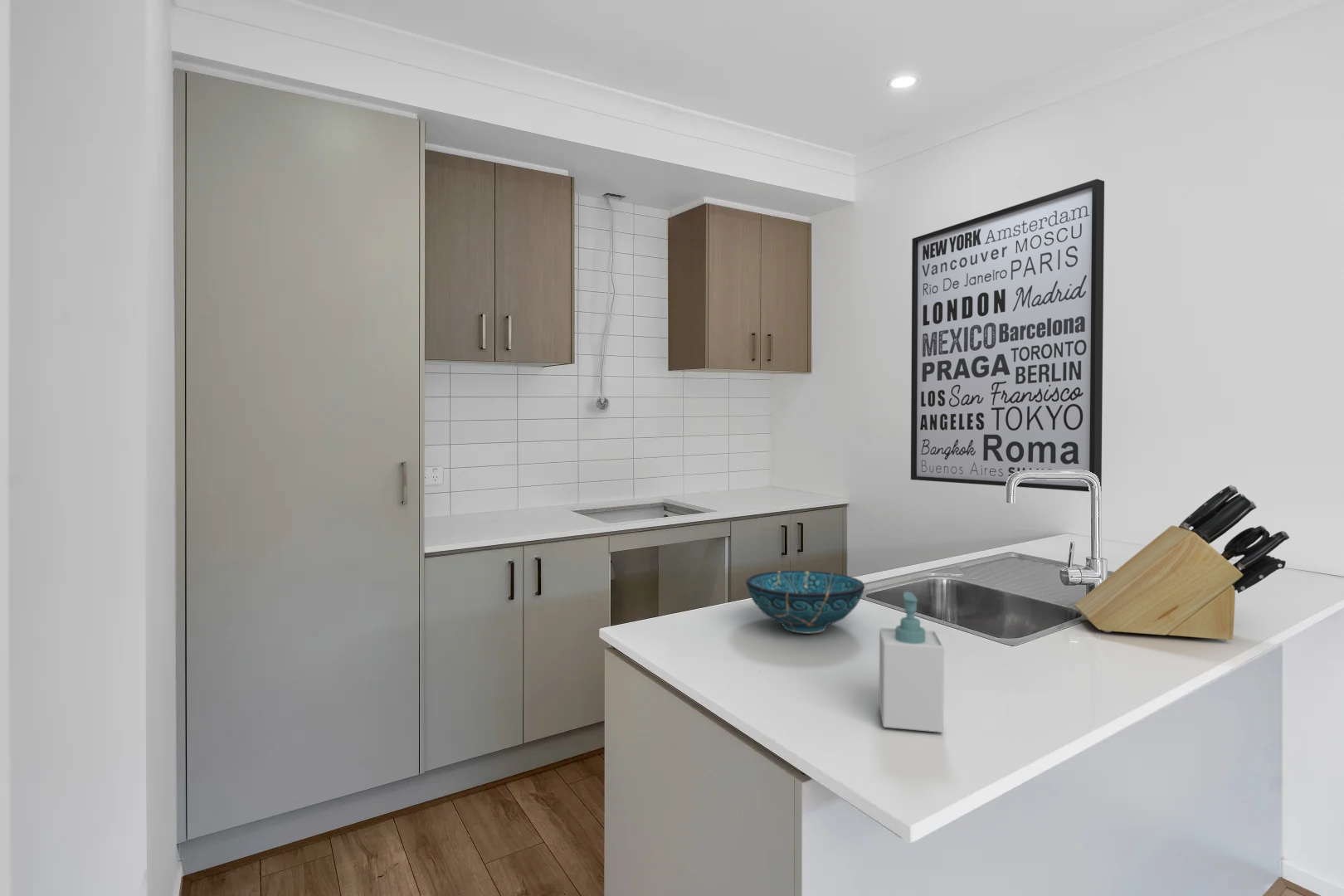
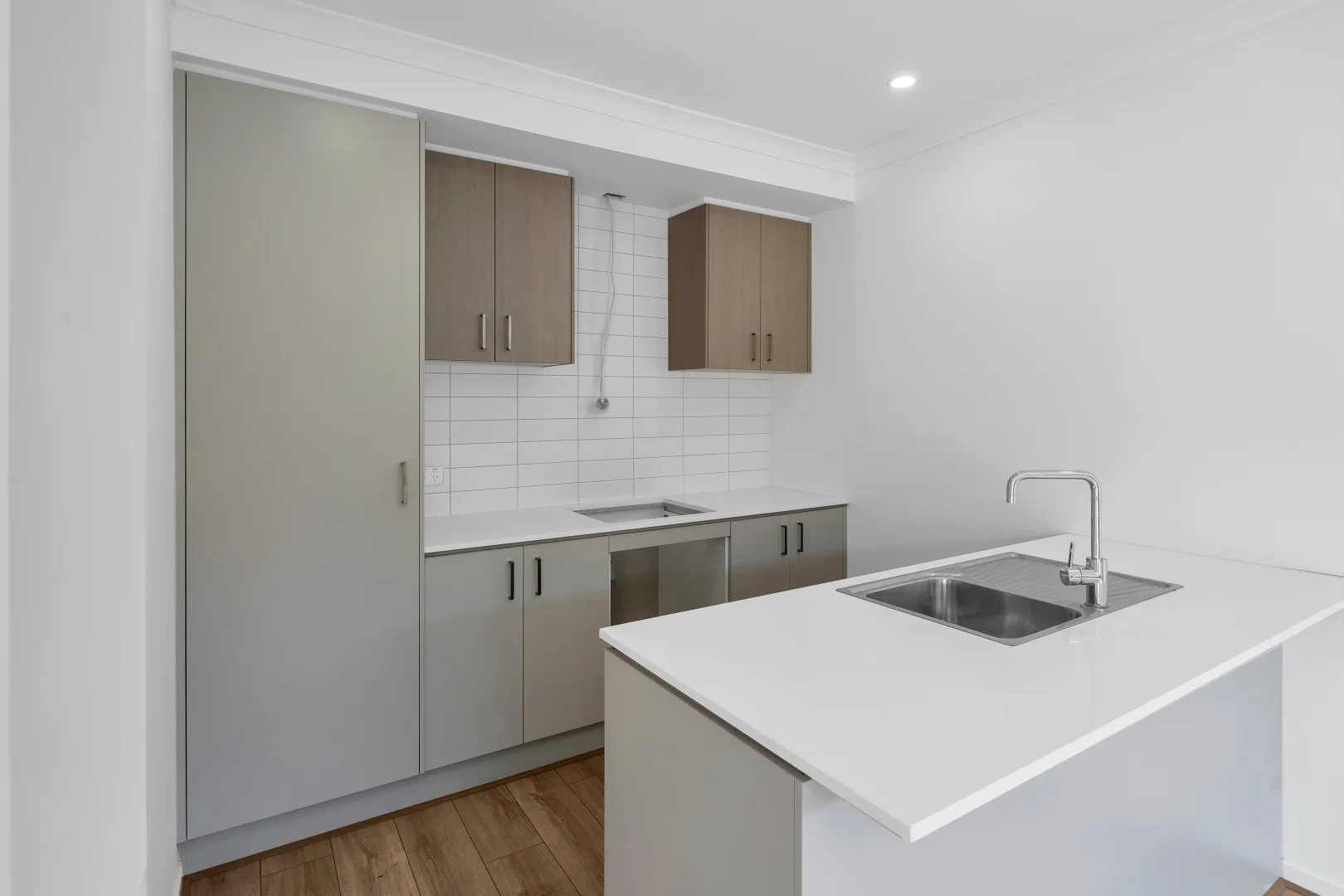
- knife block [1074,485,1290,641]
- wall art [910,178,1105,493]
- decorative bowl [745,570,866,634]
- soap bottle [879,591,945,733]
